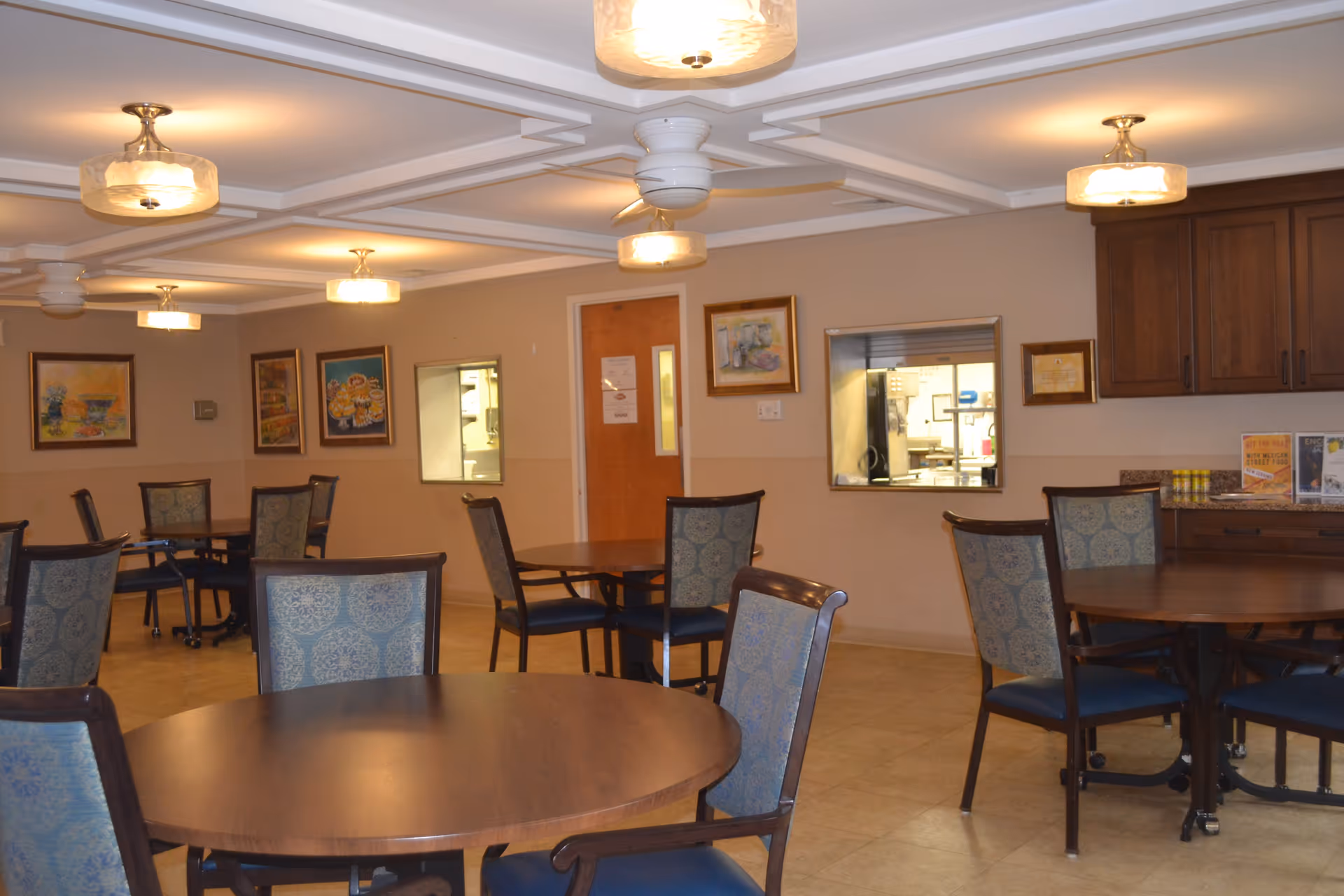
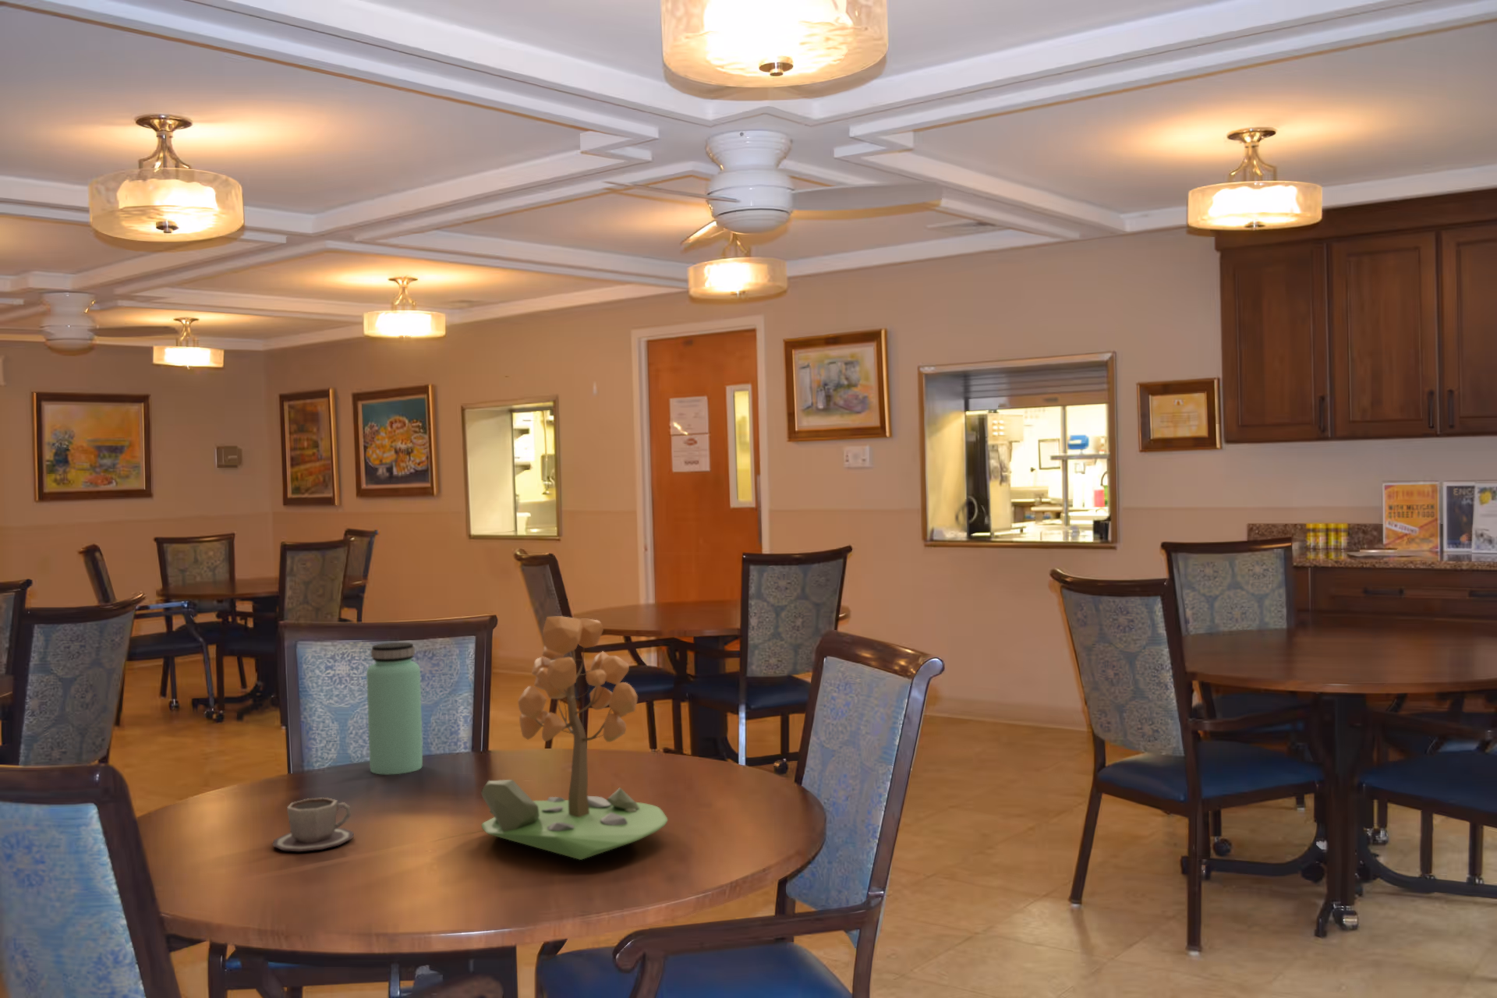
+ bottle [365,642,423,775]
+ cup [272,796,354,852]
+ small tree [480,615,668,861]
